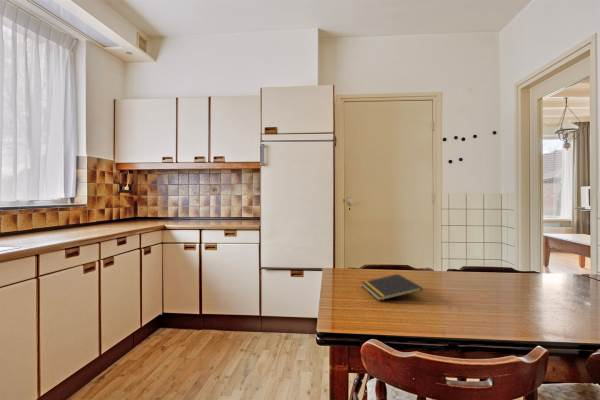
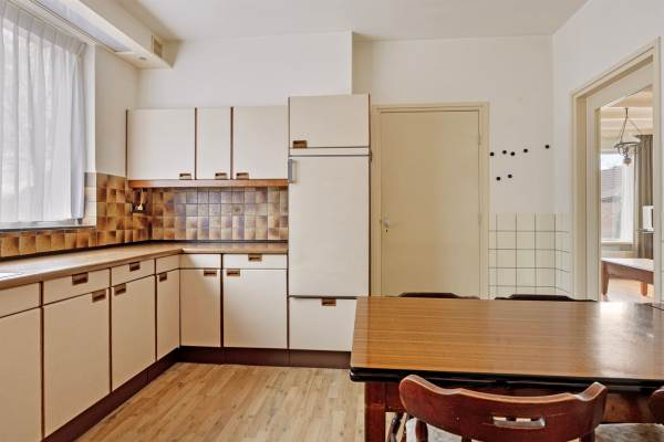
- notepad [360,273,423,302]
